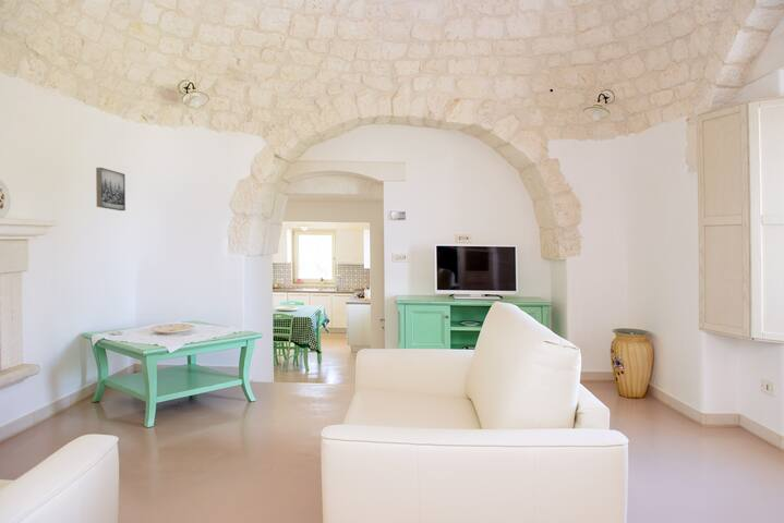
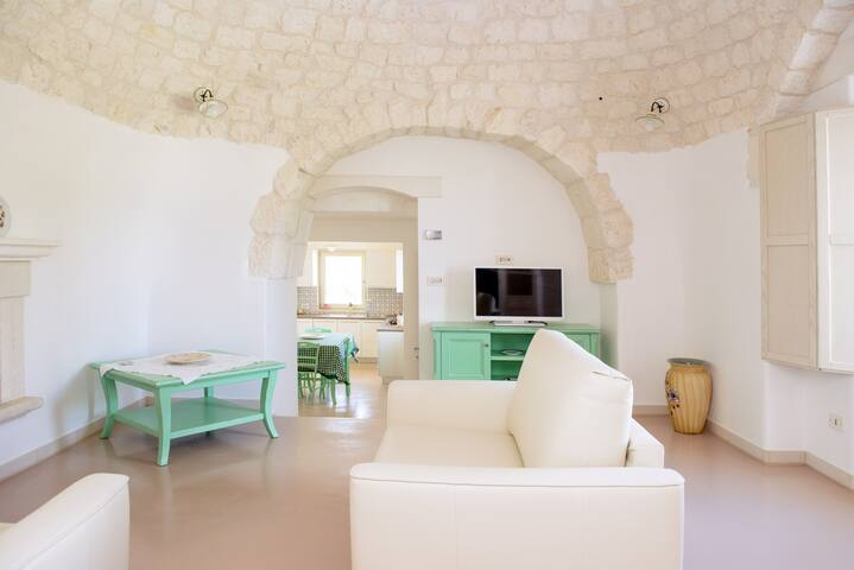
- wall art [95,167,126,211]
